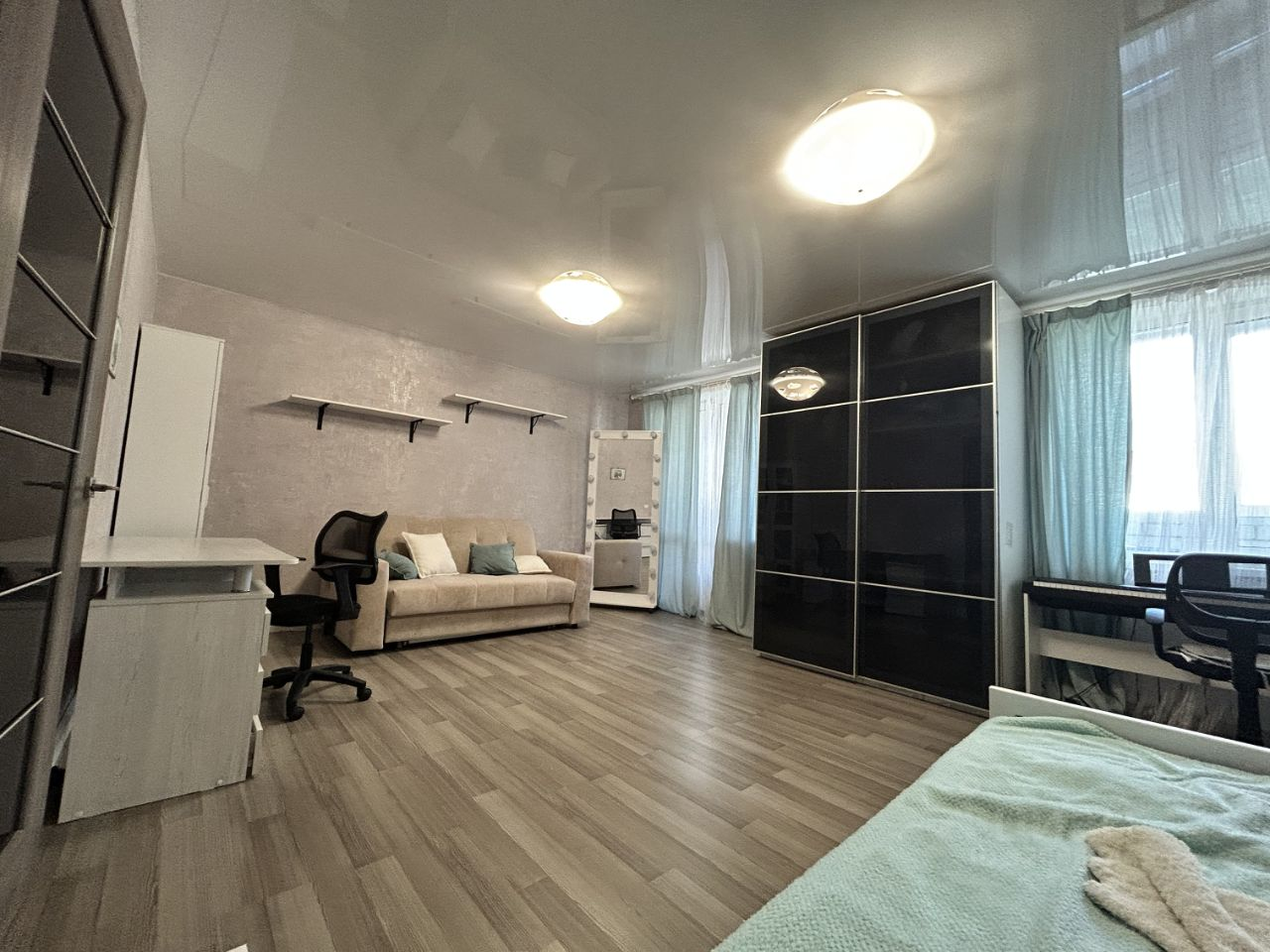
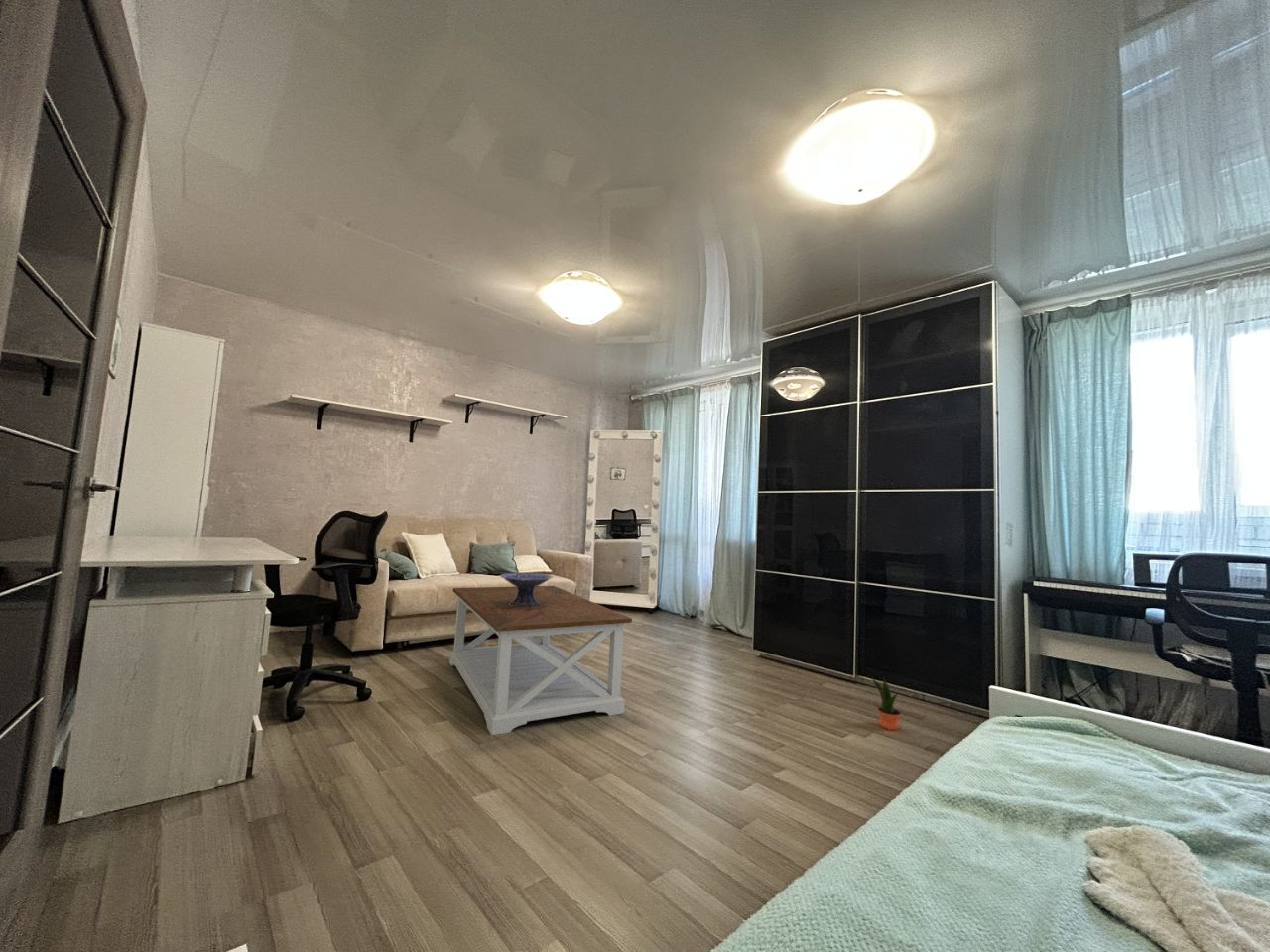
+ decorative bowl [499,572,554,607]
+ coffee table [448,585,633,736]
+ potted plant [870,674,902,731]
